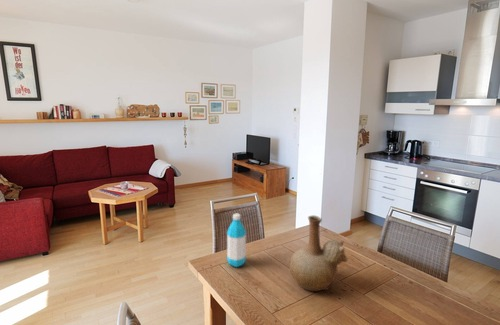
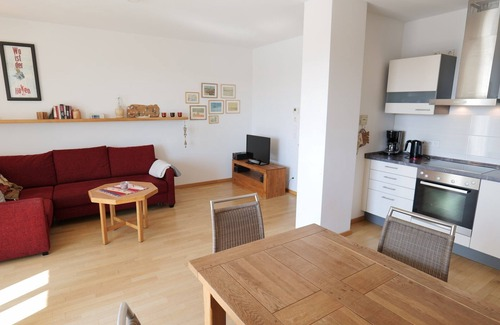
- water bottle [226,213,247,268]
- vase [289,214,348,292]
